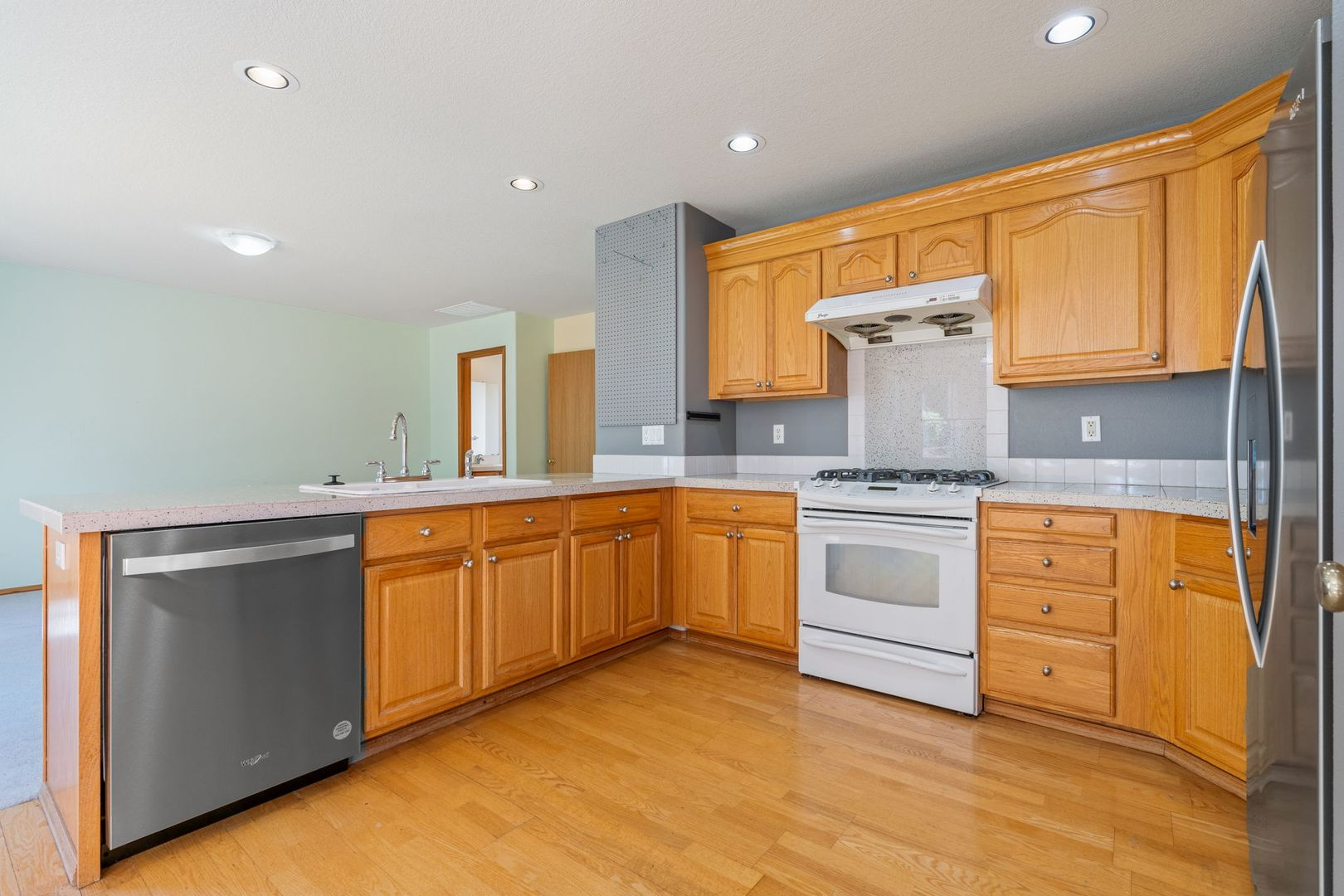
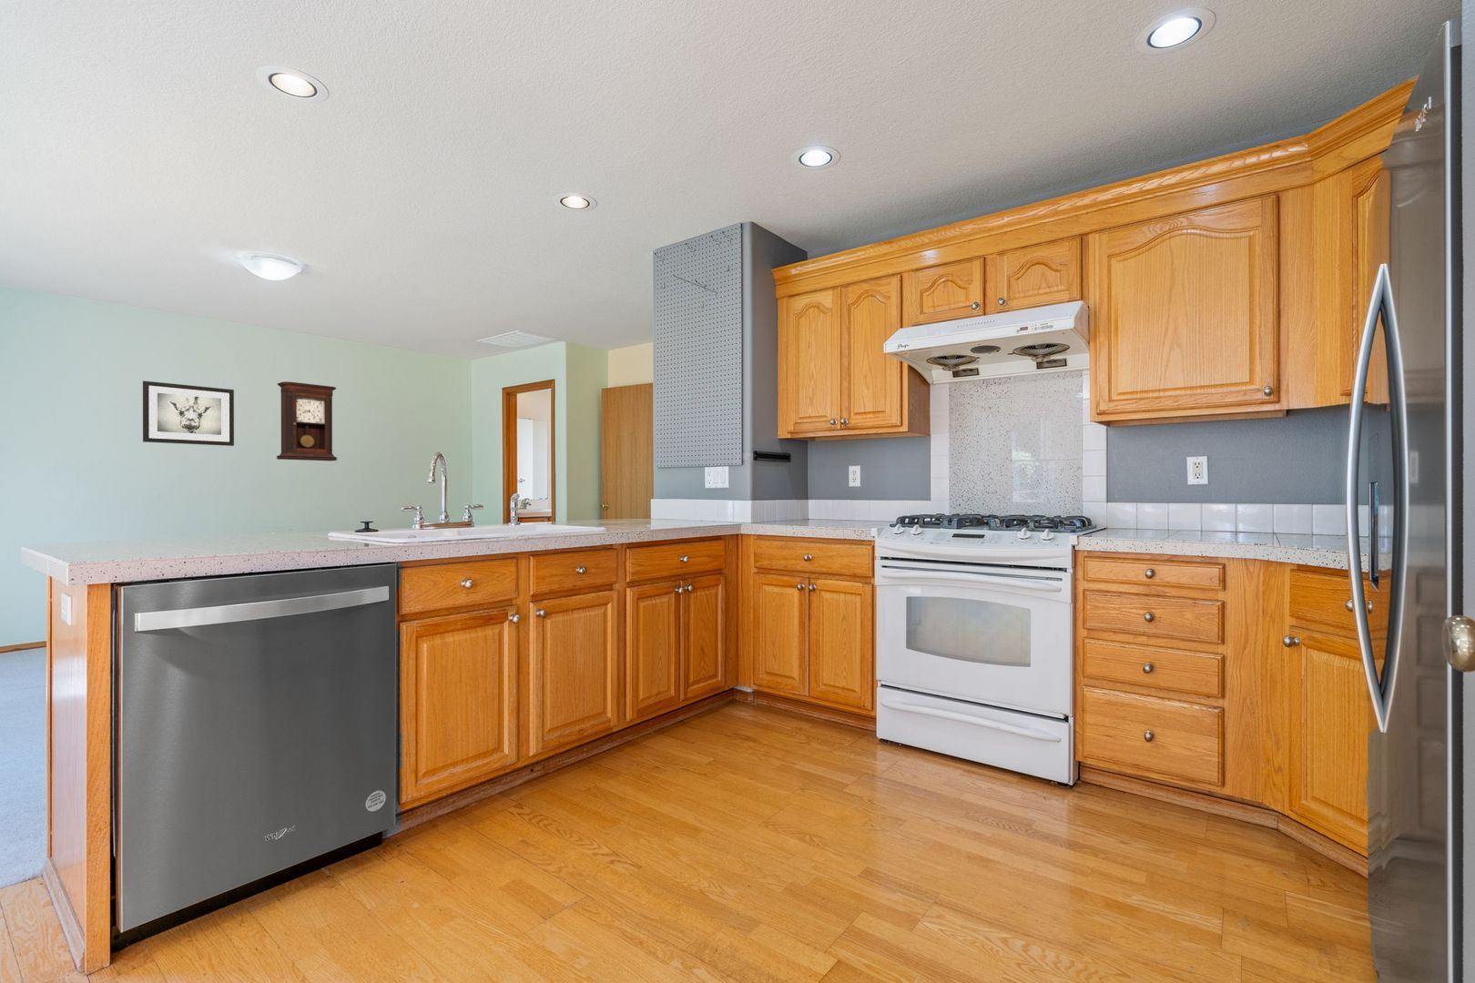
+ wall art [142,381,235,447]
+ pendulum clock [275,381,338,462]
